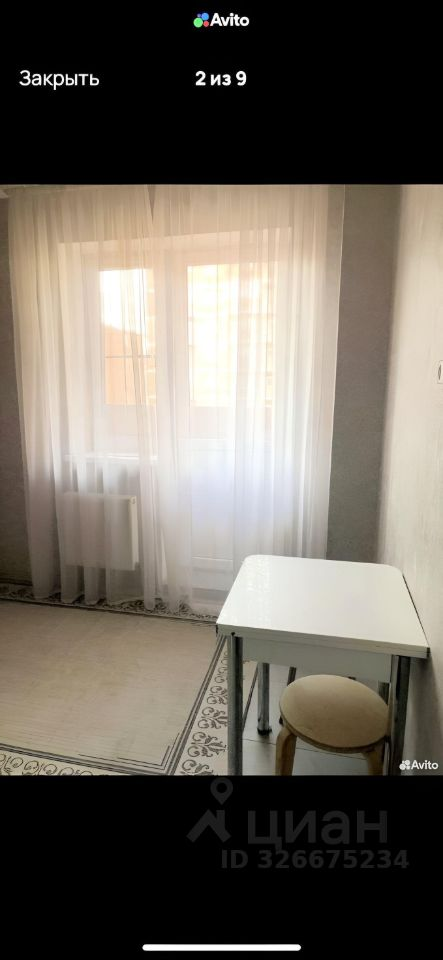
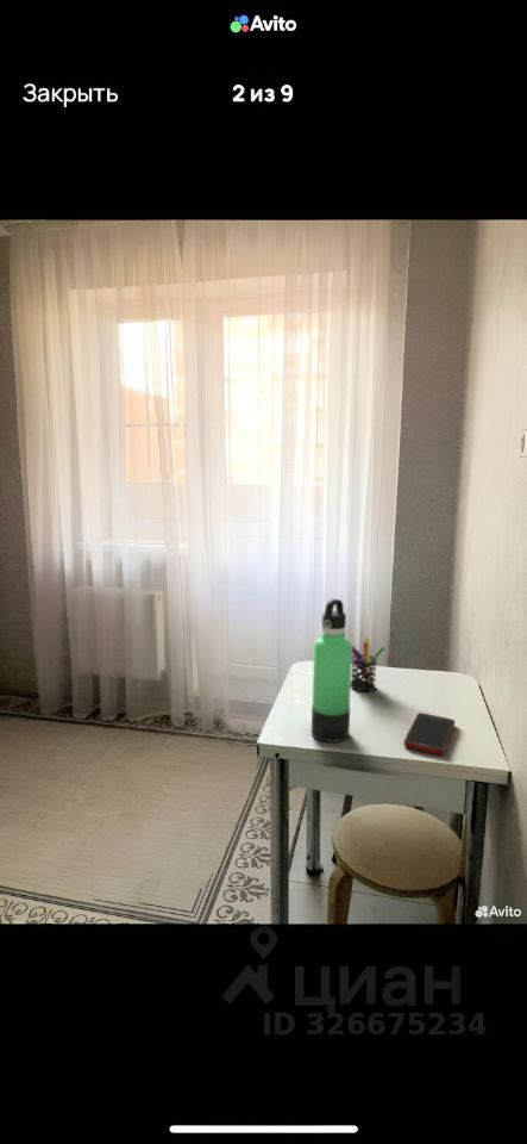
+ pen holder [351,638,385,692]
+ cell phone [403,711,456,756]
+ thermos bottle [310,597,353,744]
